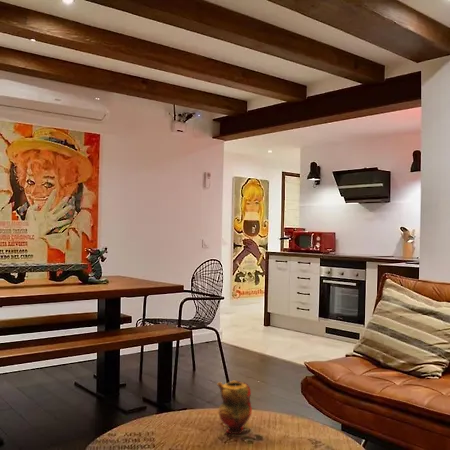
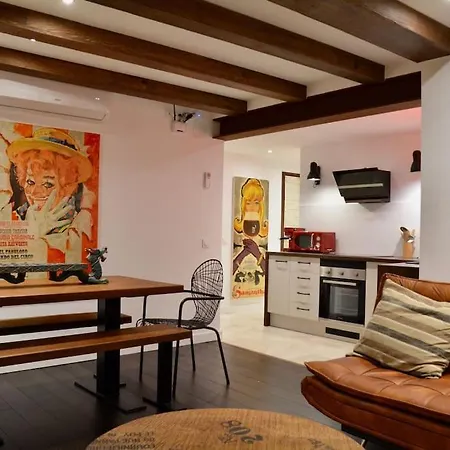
- teapot [216,380,253,435]
